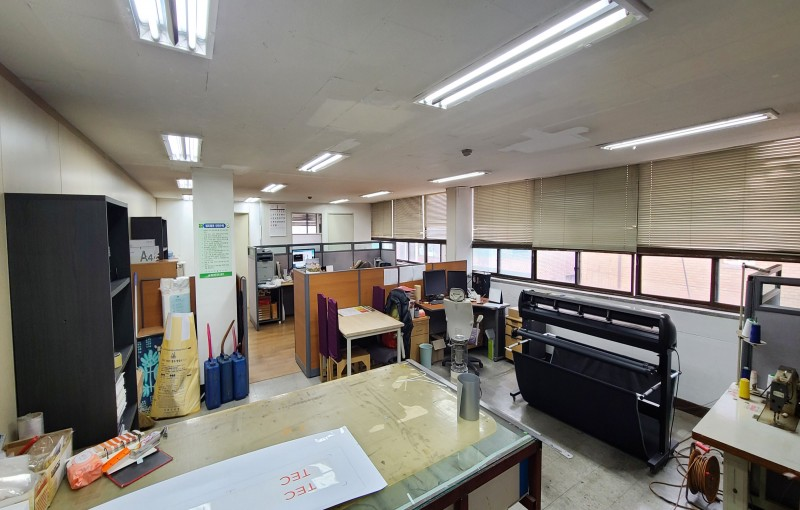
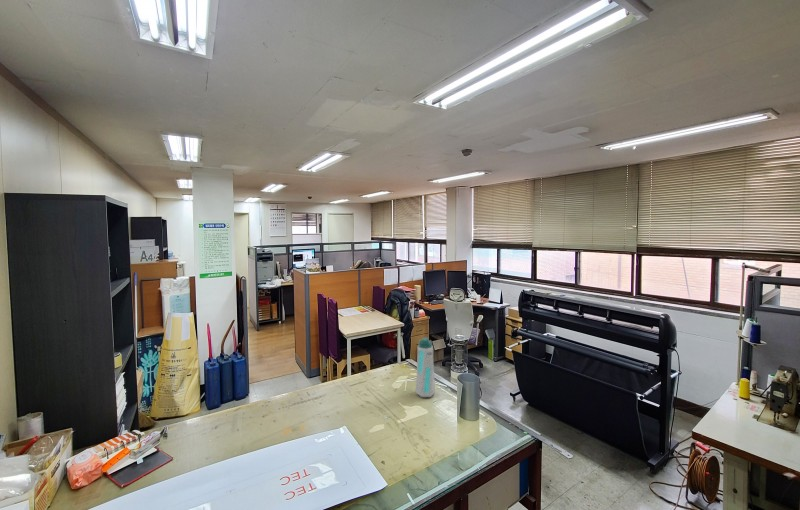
+ water bottle [415,336,436,398]
